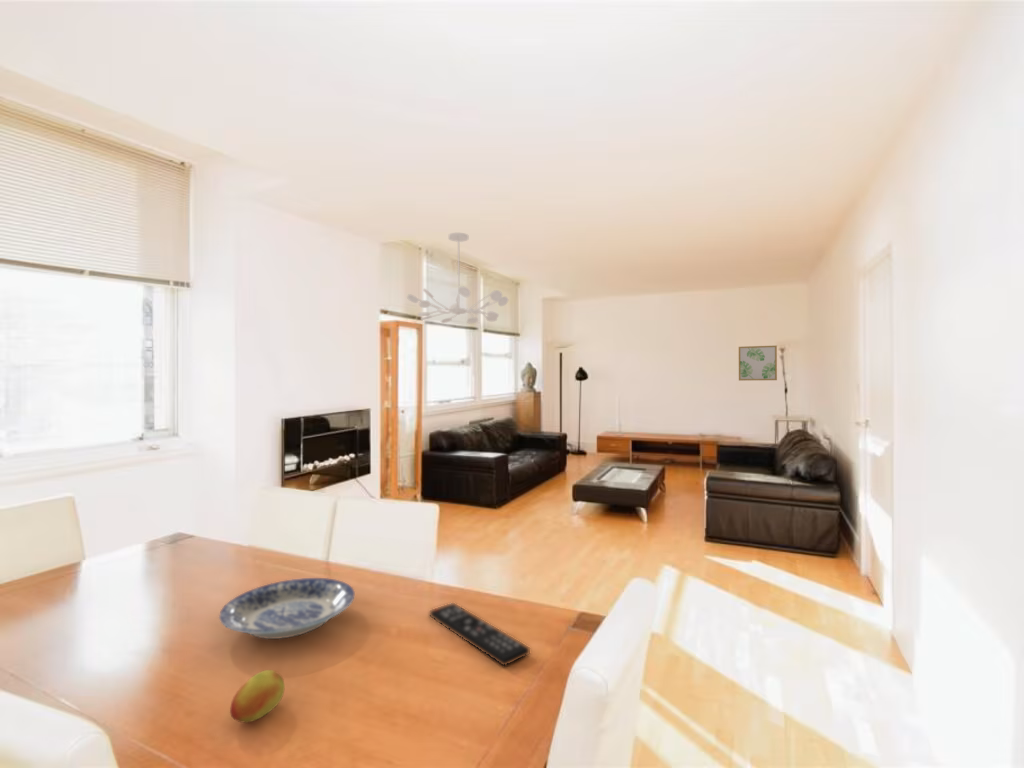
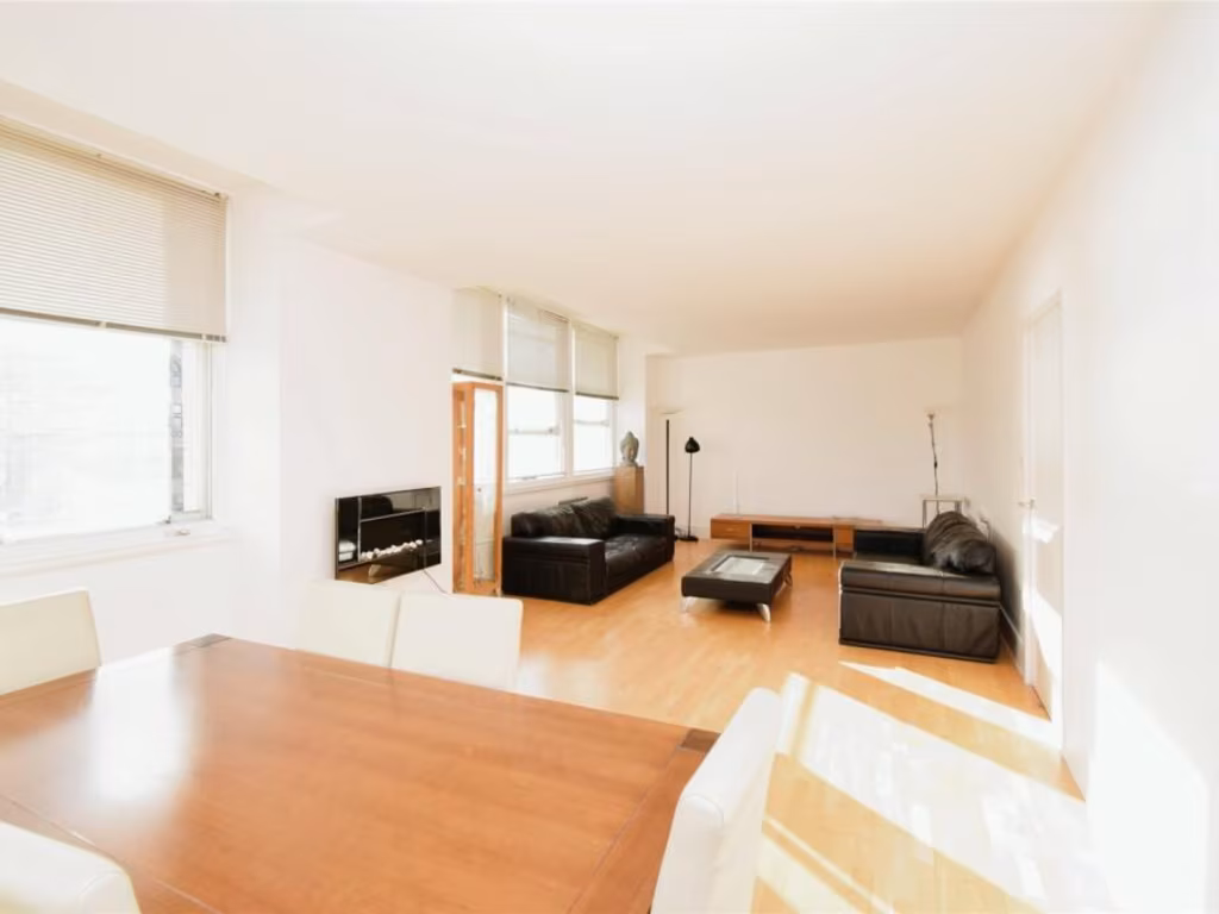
- fruit [229,669,286,724]
- plate [218,577,356,640]
- chandelier [406,232,509,325]
- remote control [429,602,531,667]
- wall art [738,345,778,382]
